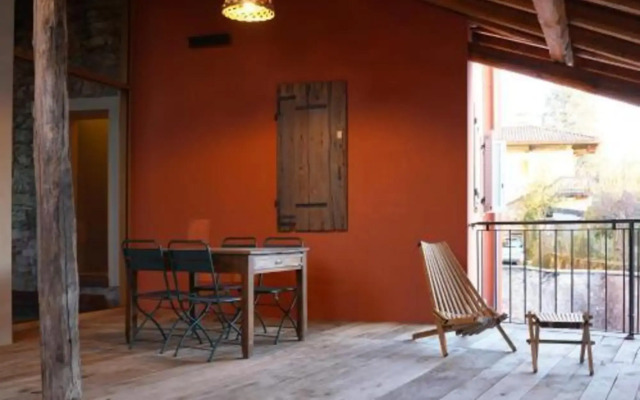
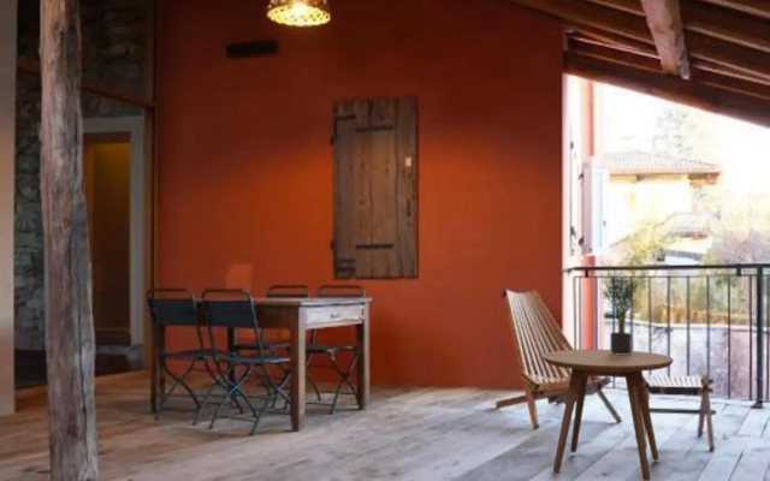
+ side table [541,348,674,481]
+ potted plant [594,251,648,355]
